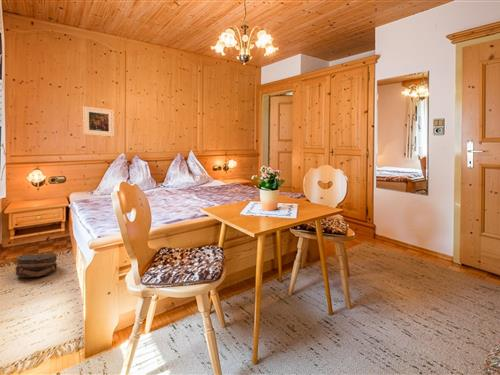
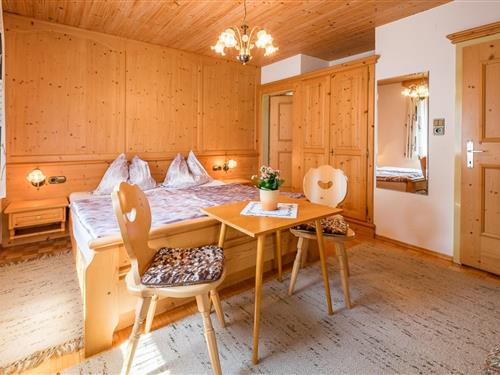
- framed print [82,105,115,138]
- hat box [15,253,58,278]
